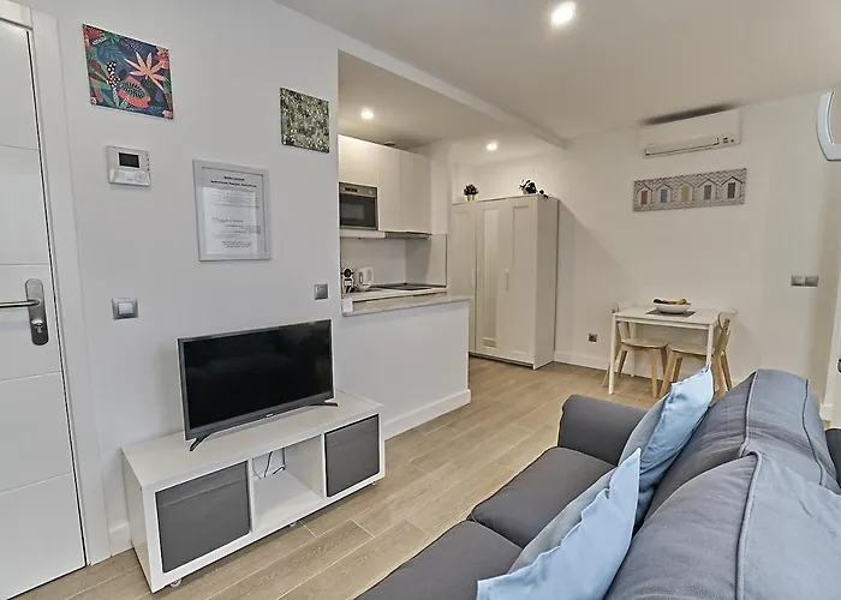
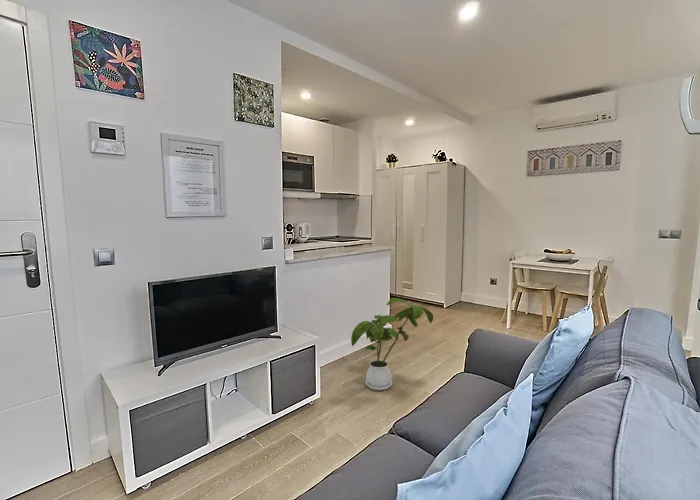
+ house plant [350,297,434,391]
